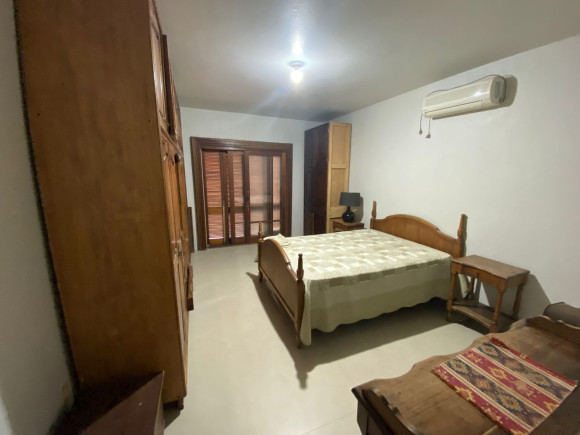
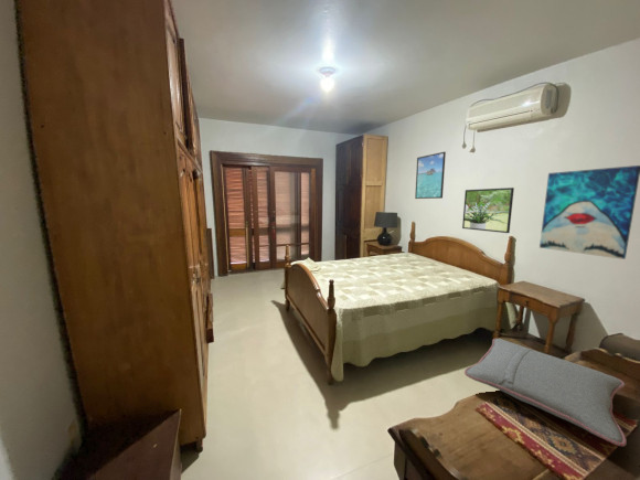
+ wall art [538,164,640,260]
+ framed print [461,186,515,234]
+ pillow [463,338,628,447]
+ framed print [414,151,447,200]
